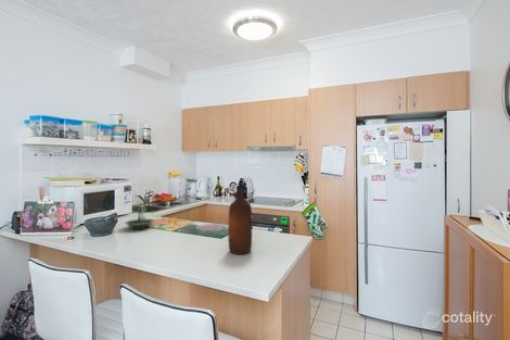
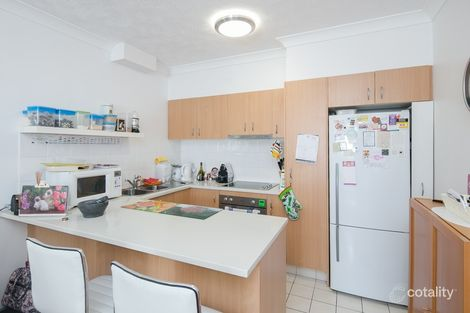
- bottle [227,188,253,255]
- terrarium [124,201,155,230]
